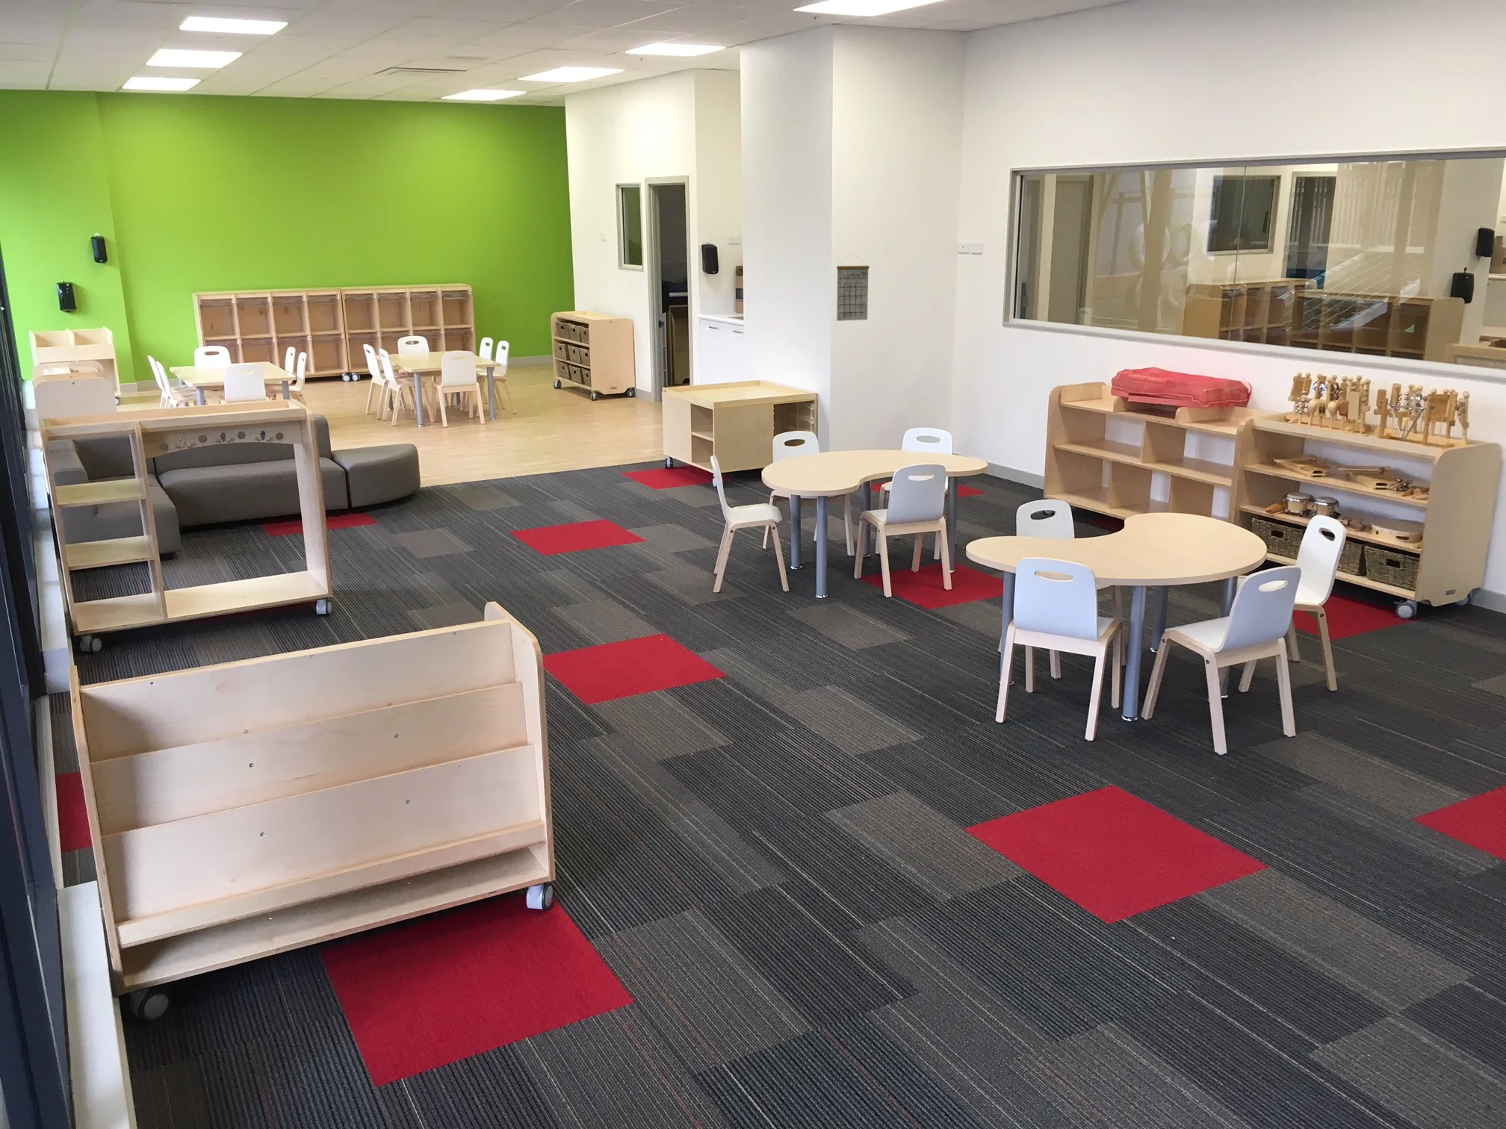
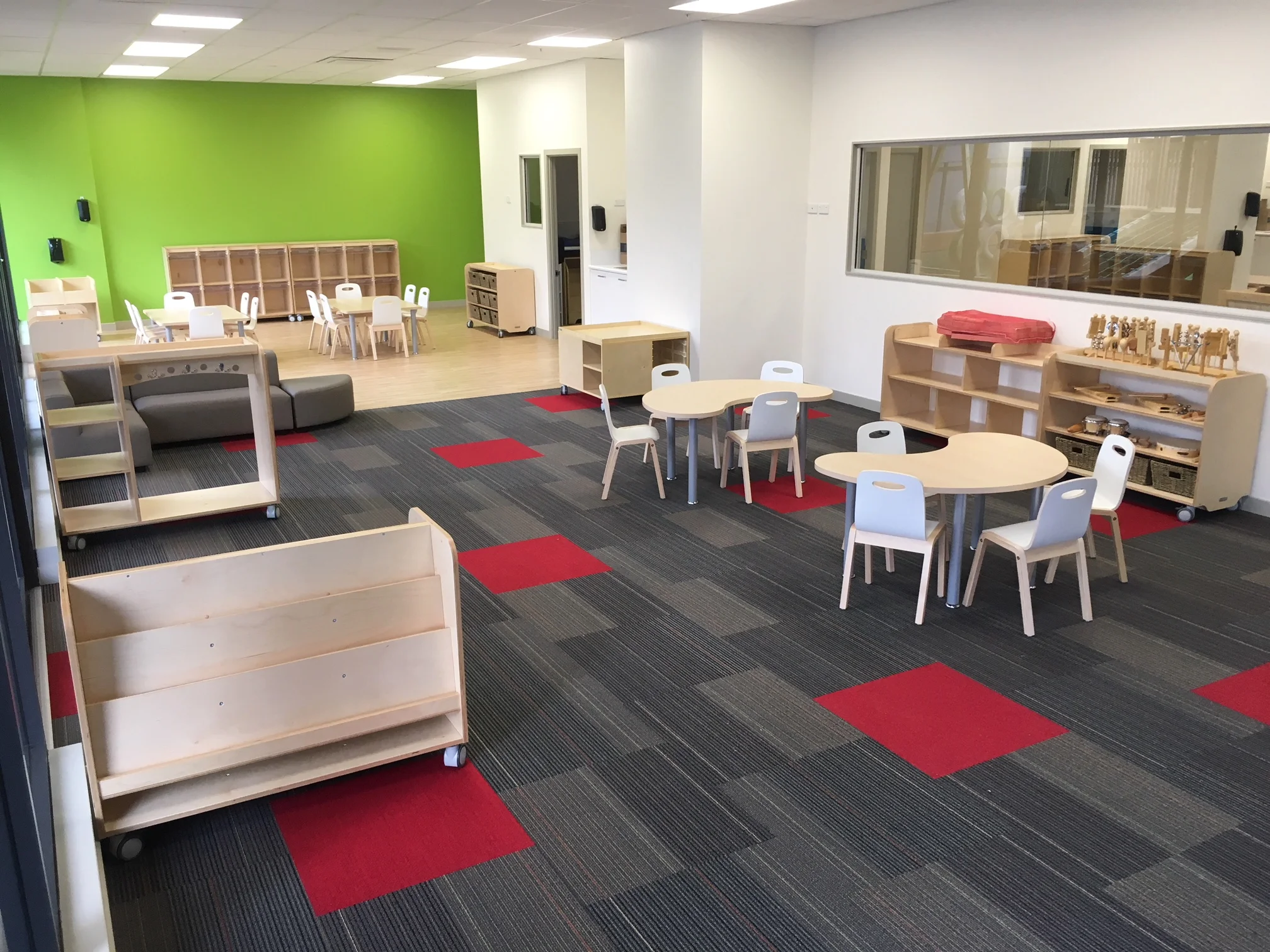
- calendar [836,254,870,321]
